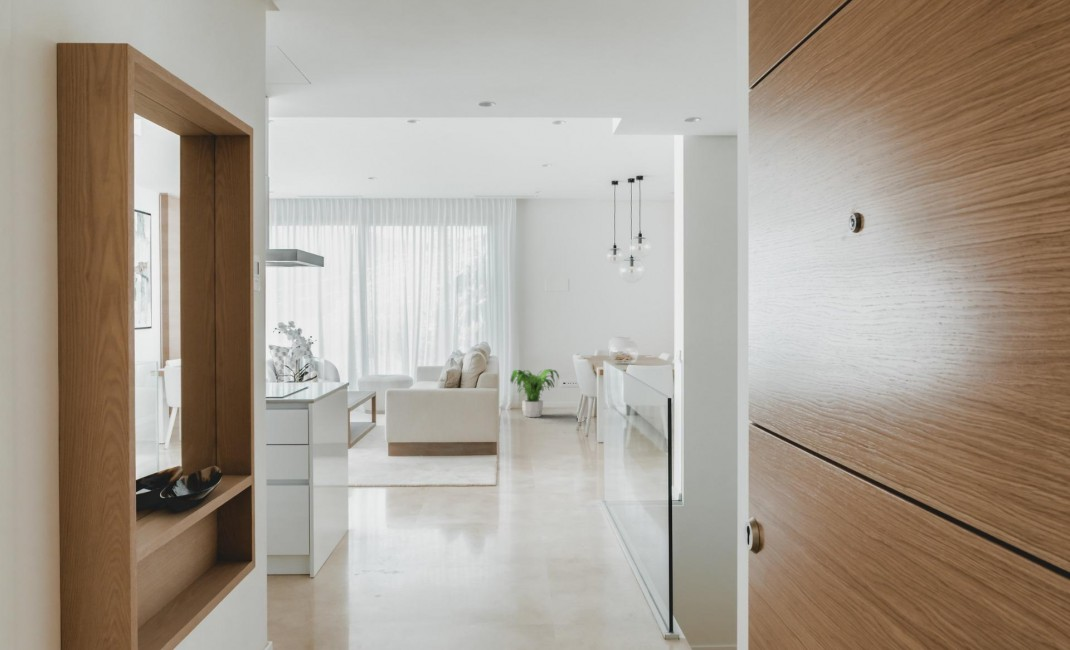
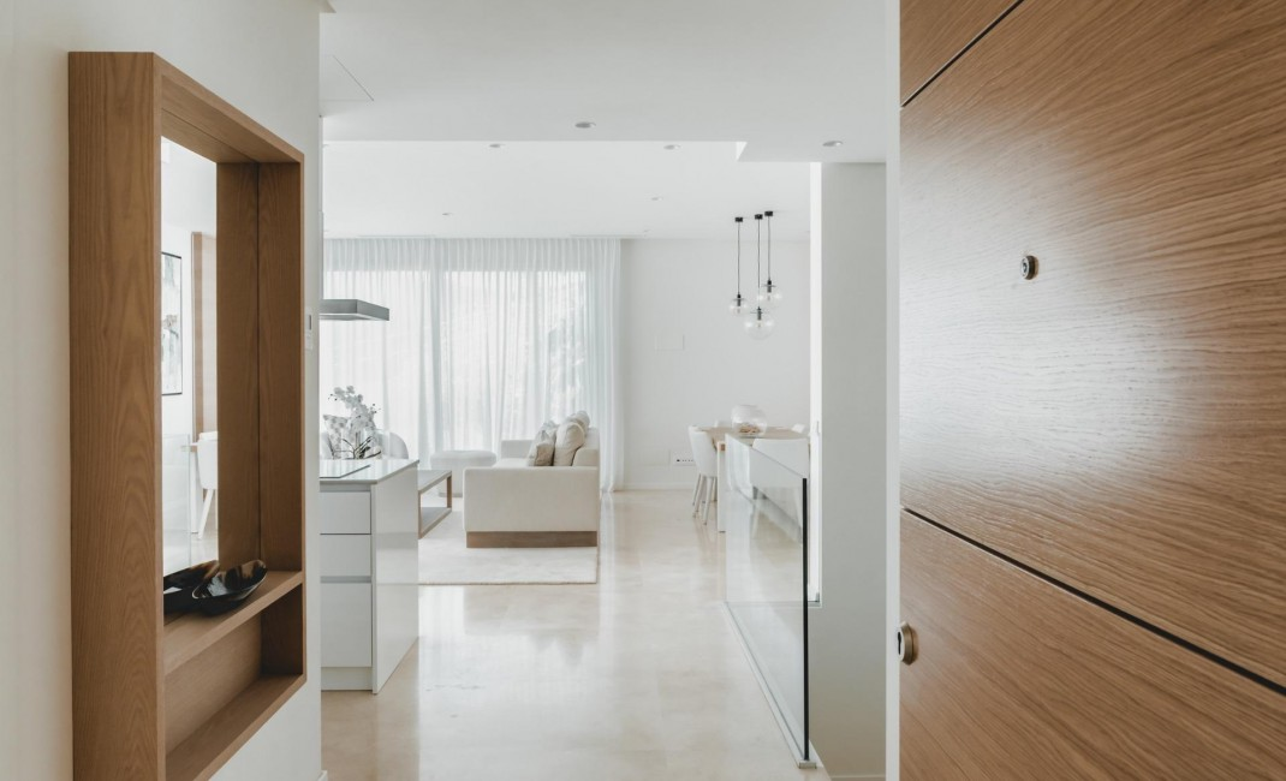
- potted plant [510,368,560,418]
